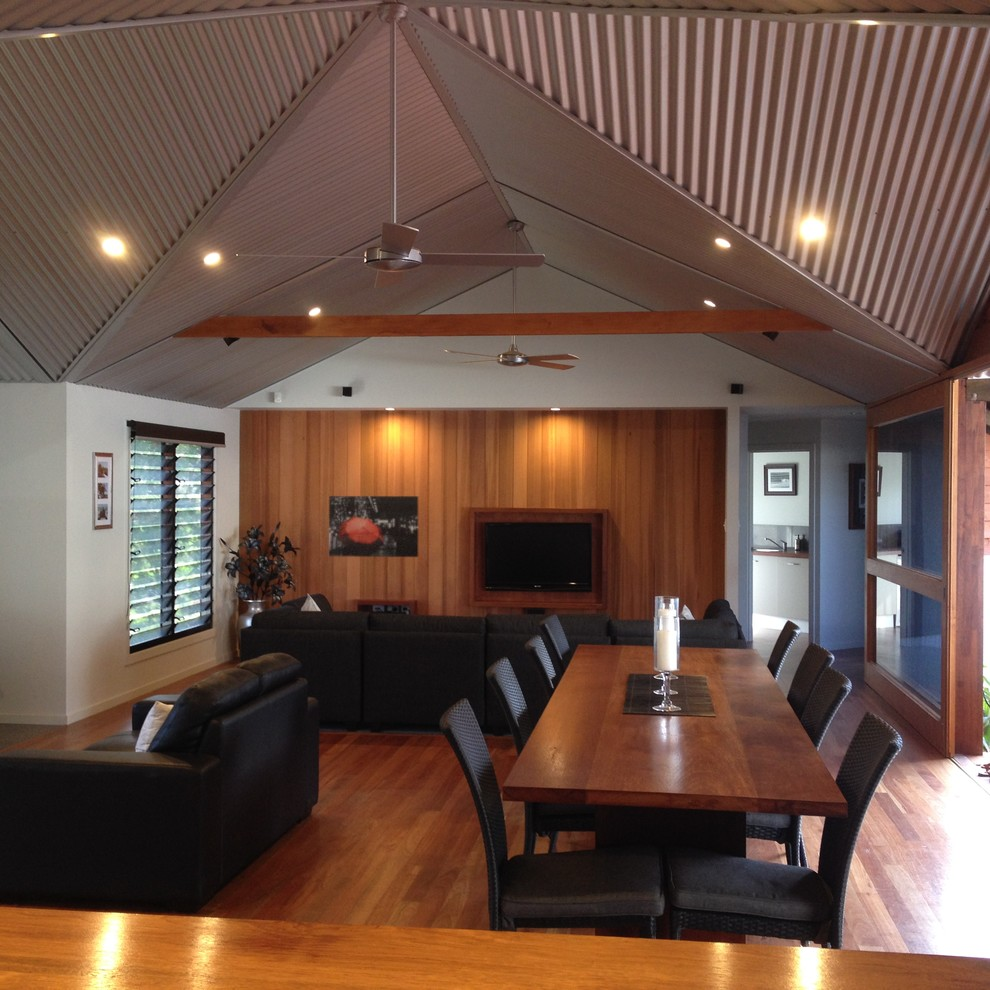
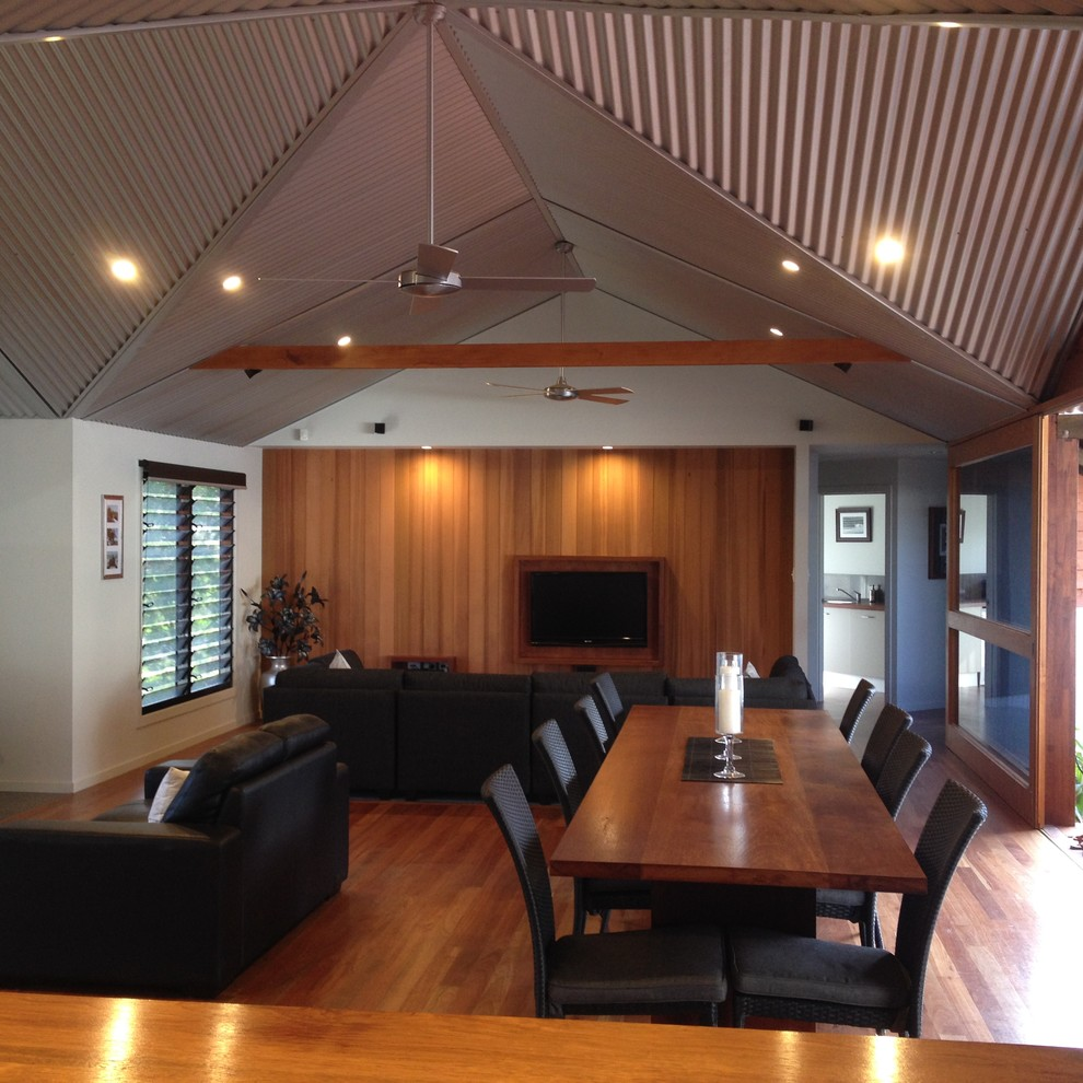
- wall art [328,495,419,558]
